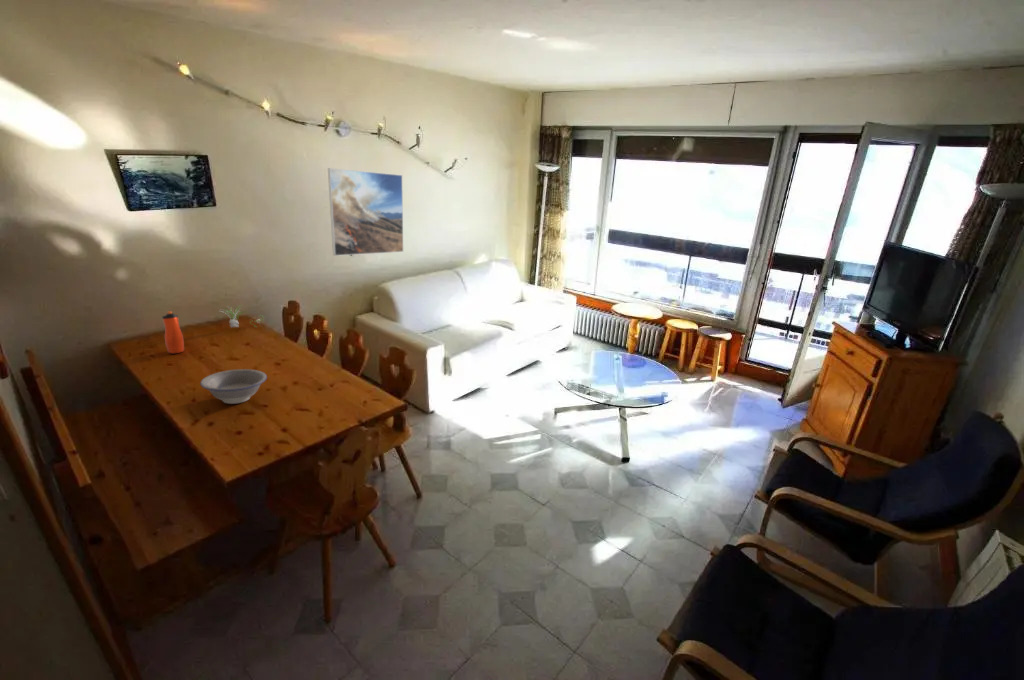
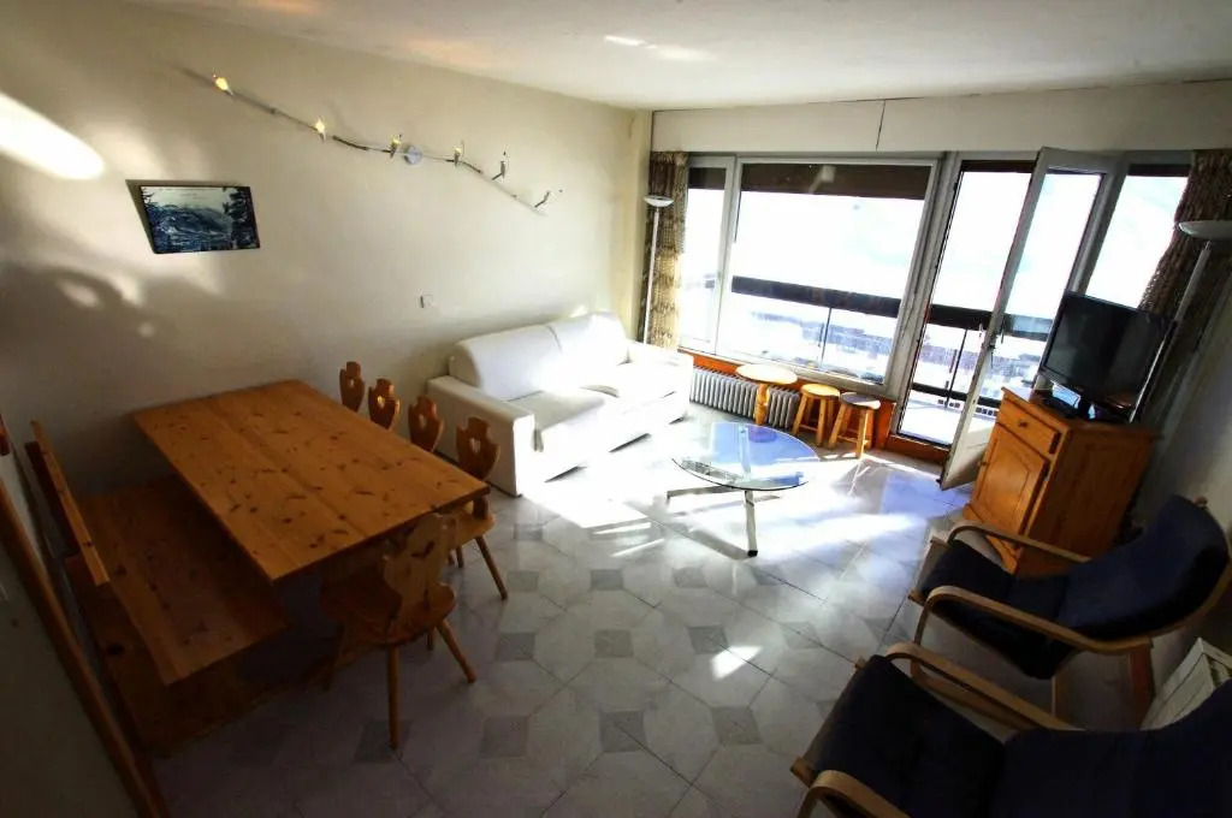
- bowl [199,368,268,405]
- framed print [327,167,404,257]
- plant [220,304,265,329]
- water bottle [161,310,185,354]
